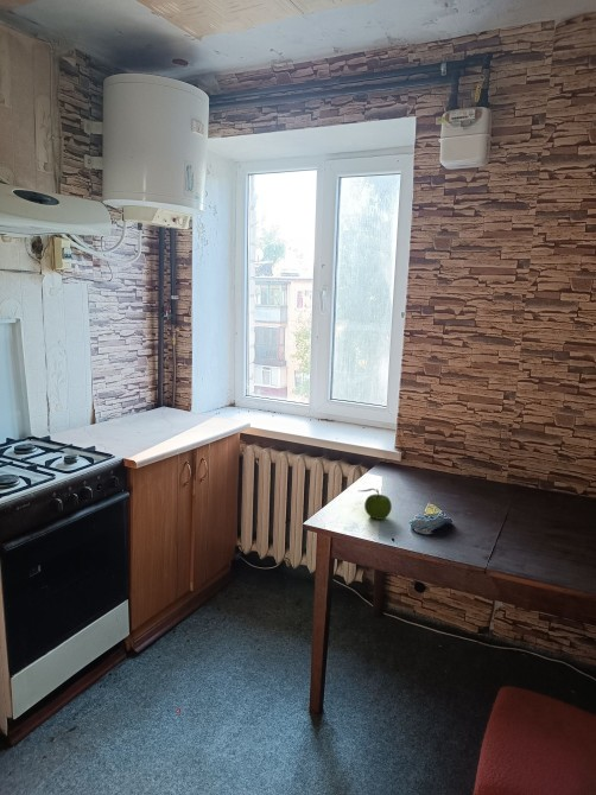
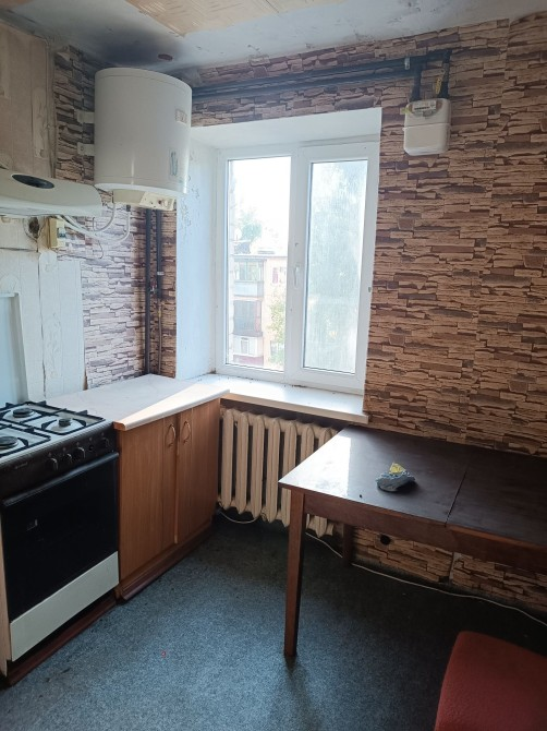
- fruit [359,488,393,521]
